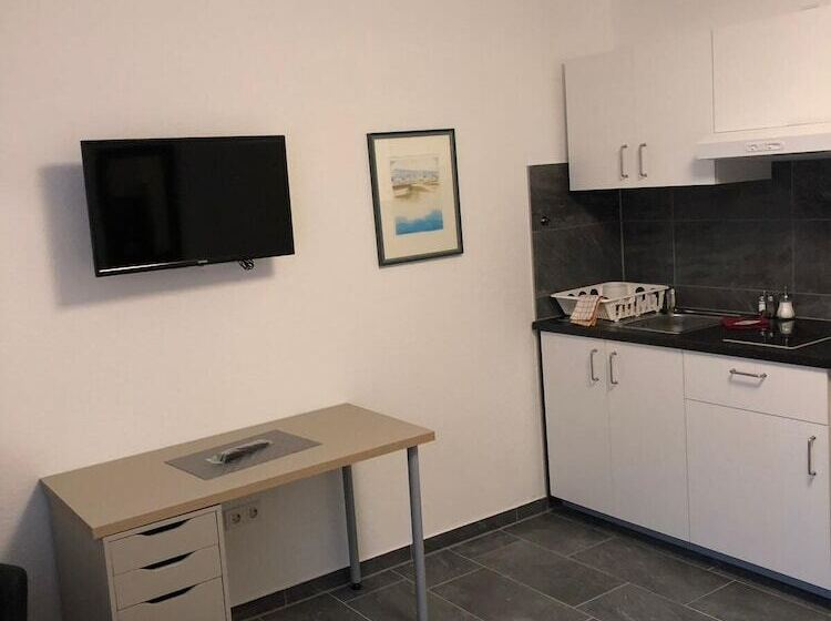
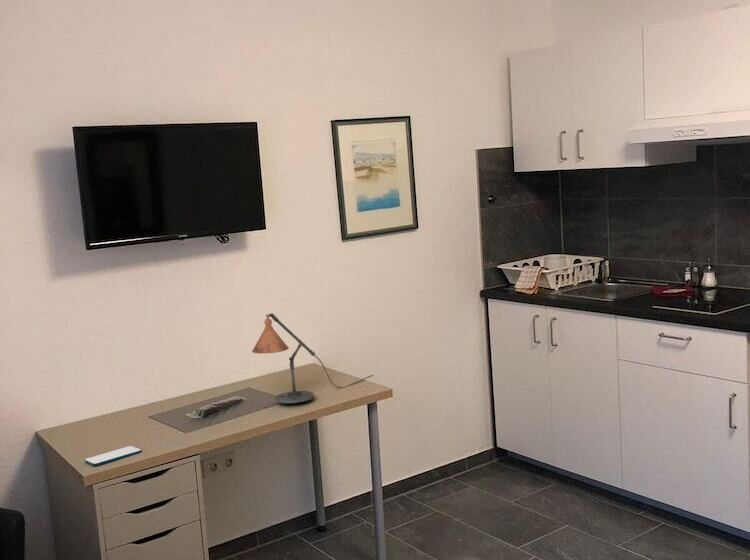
+ smartphone [84,445,142,467]
+ desk lamp [251,312,374,405]
